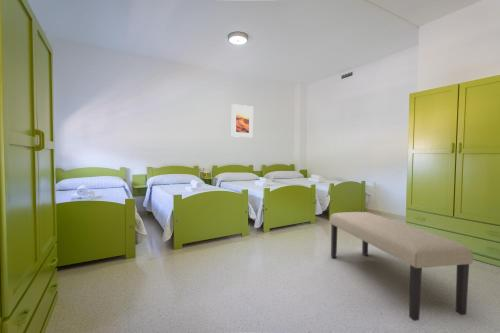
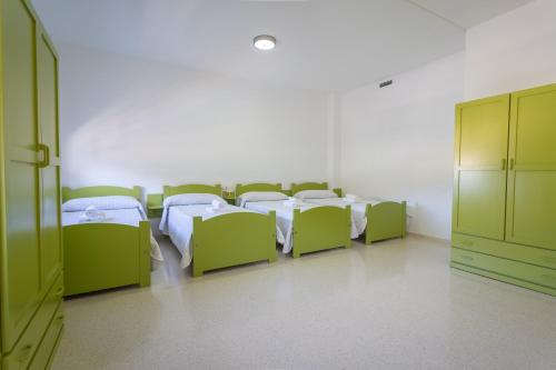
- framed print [231,103,254,138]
- bench [329,211,474,322]
